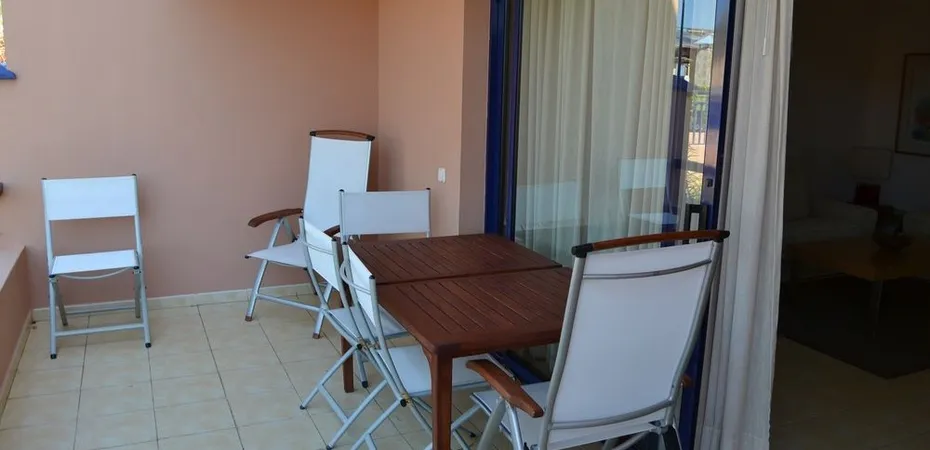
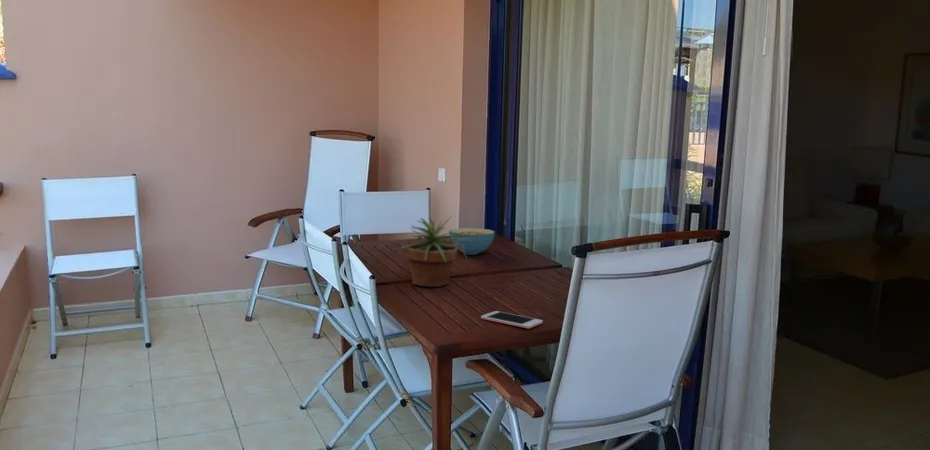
+ potted plant [390,215,474,288]
+ cereal bowl [448,227,496,256]
+ cell phone [480,310,544,330]
